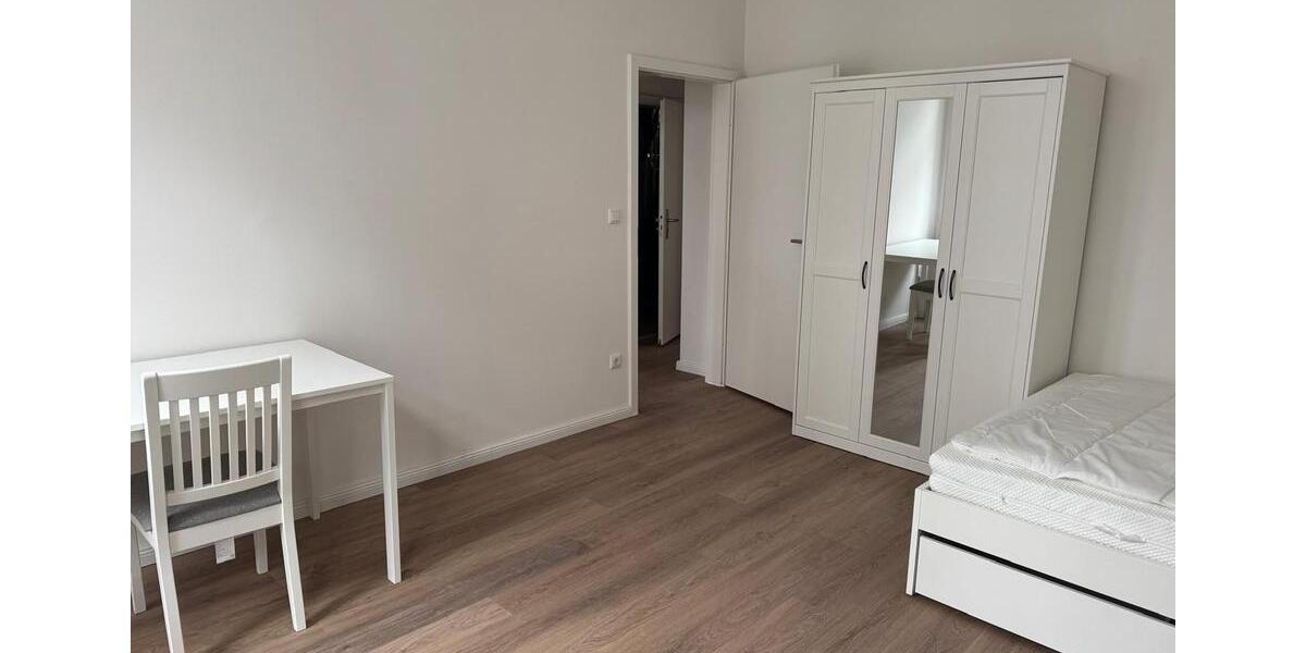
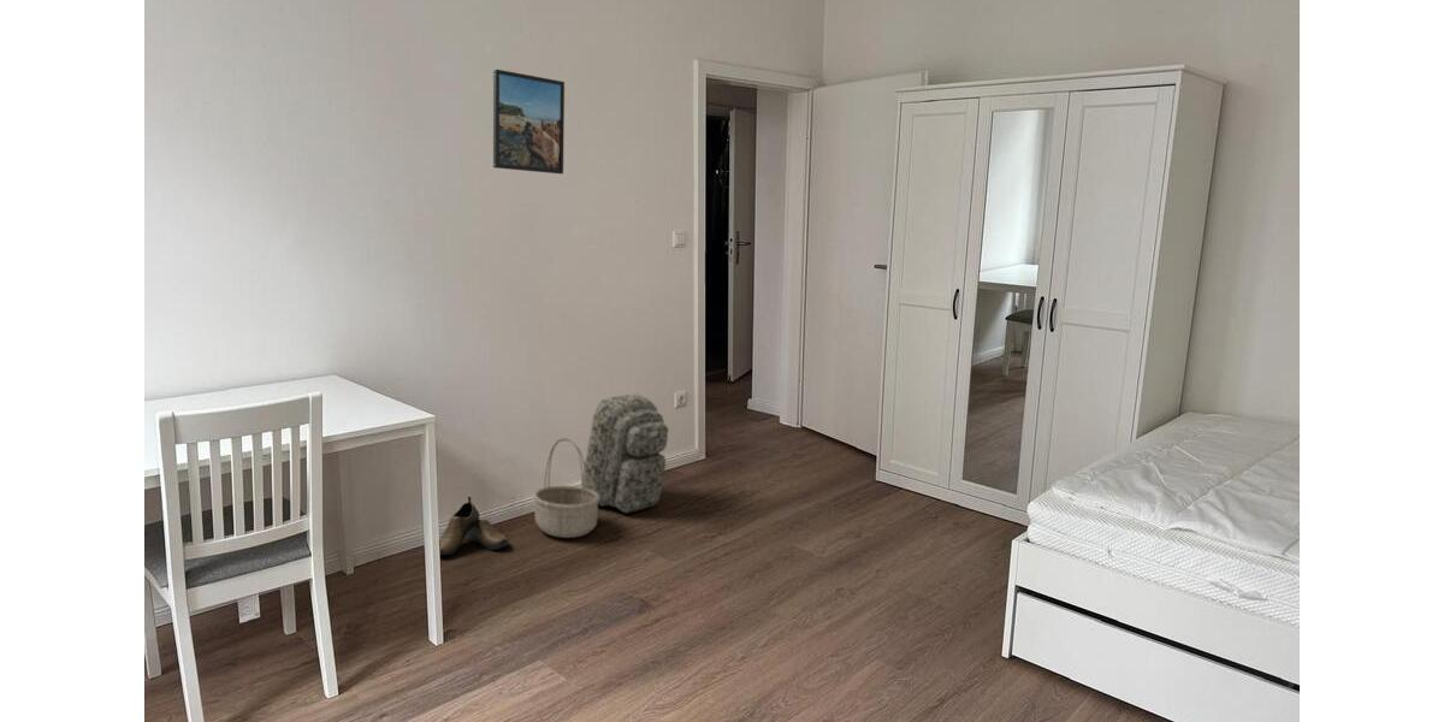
+ backpack [580,393,670,514]
+ basket [532,437,600,539]
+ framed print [492,69,566,174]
+ shoe [439,496,510,556]
